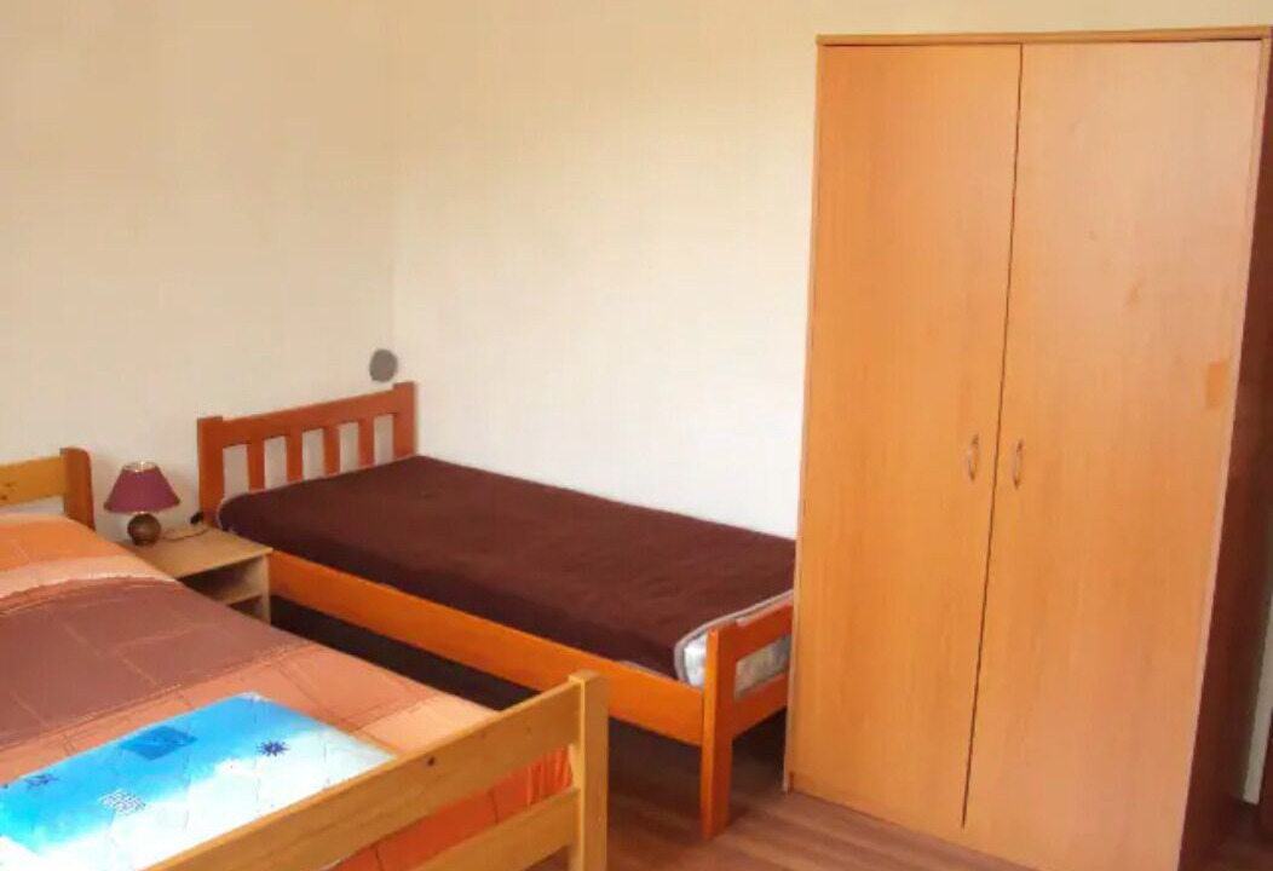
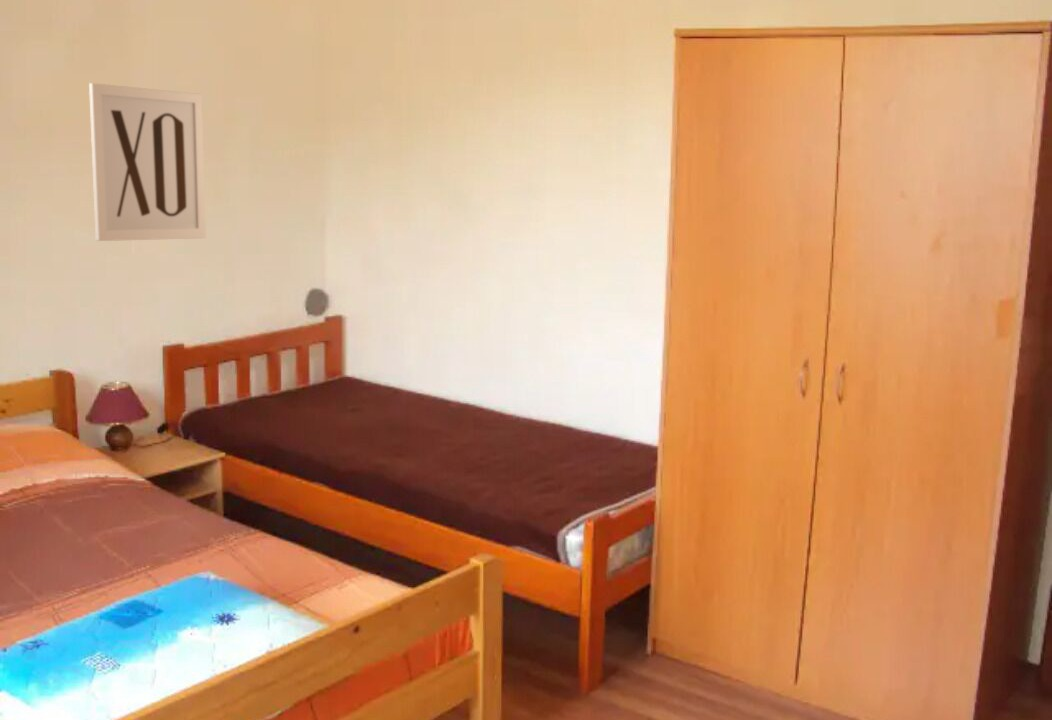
+ wall art [88,82,207,242]
